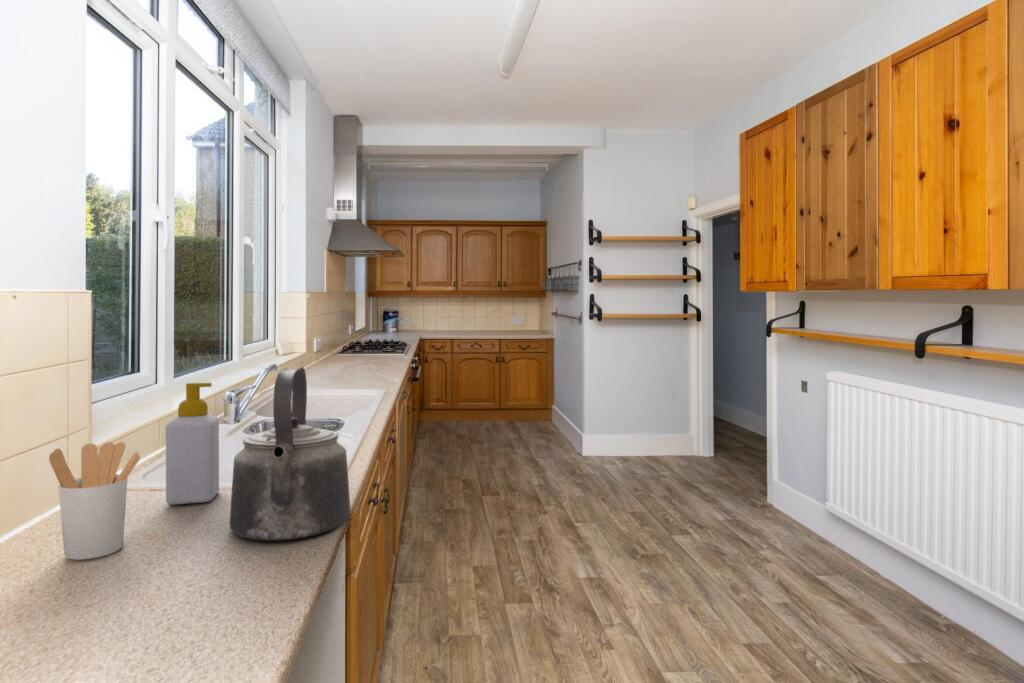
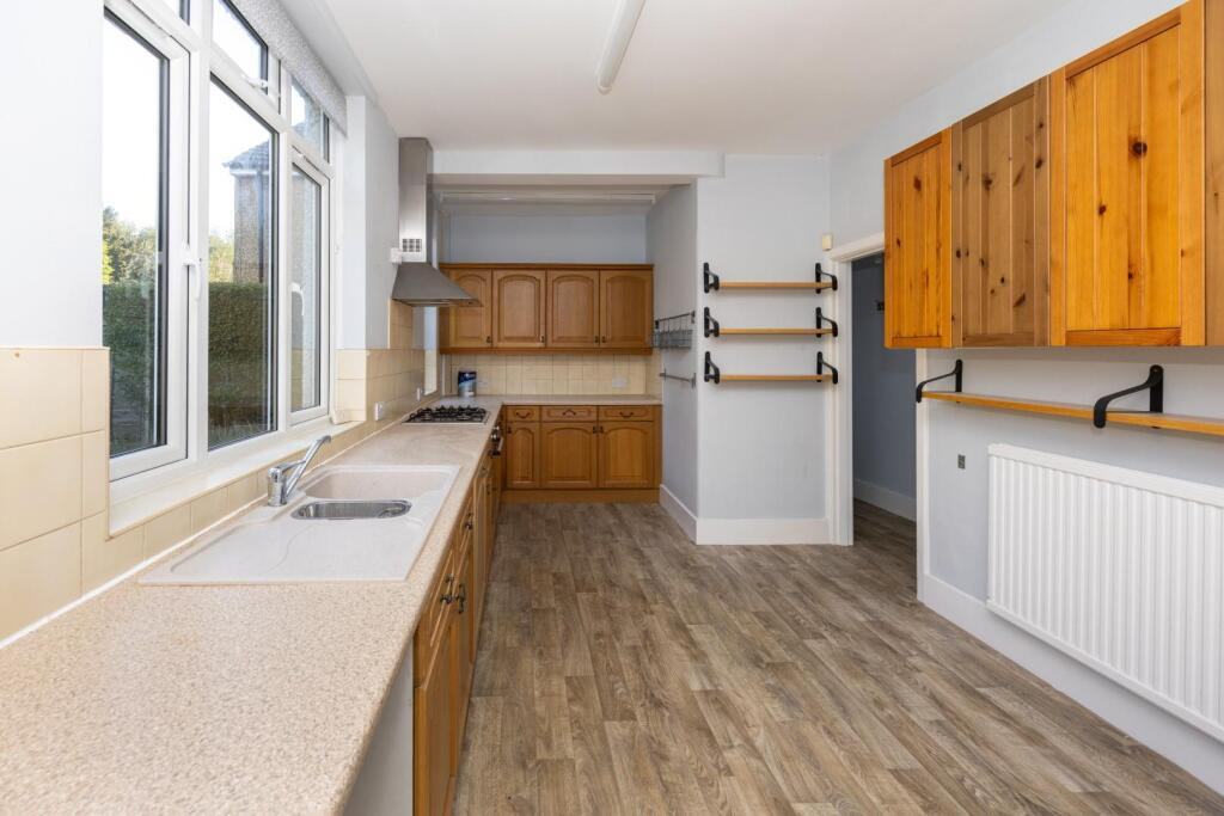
- utensil holder [48,441,142,561]
- kettle [229,366,351,542]
- soap bottle [165,382,220,506]
